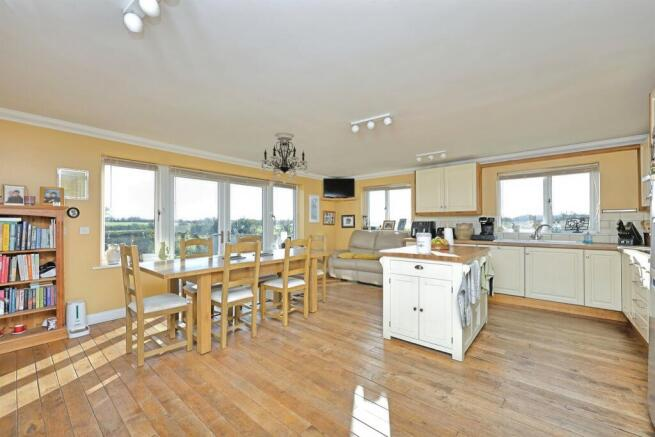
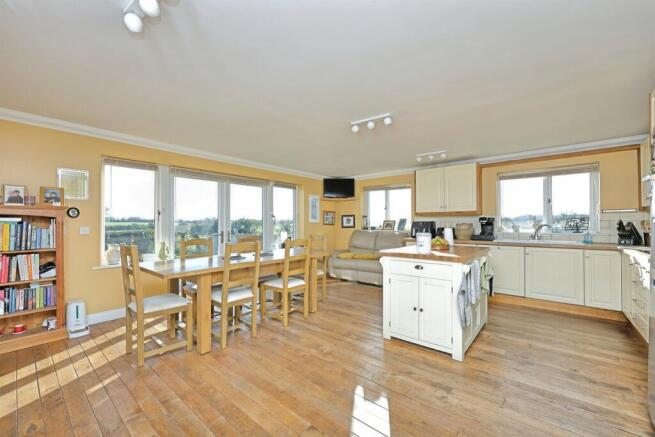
- chandelier [259,132,309,185]
